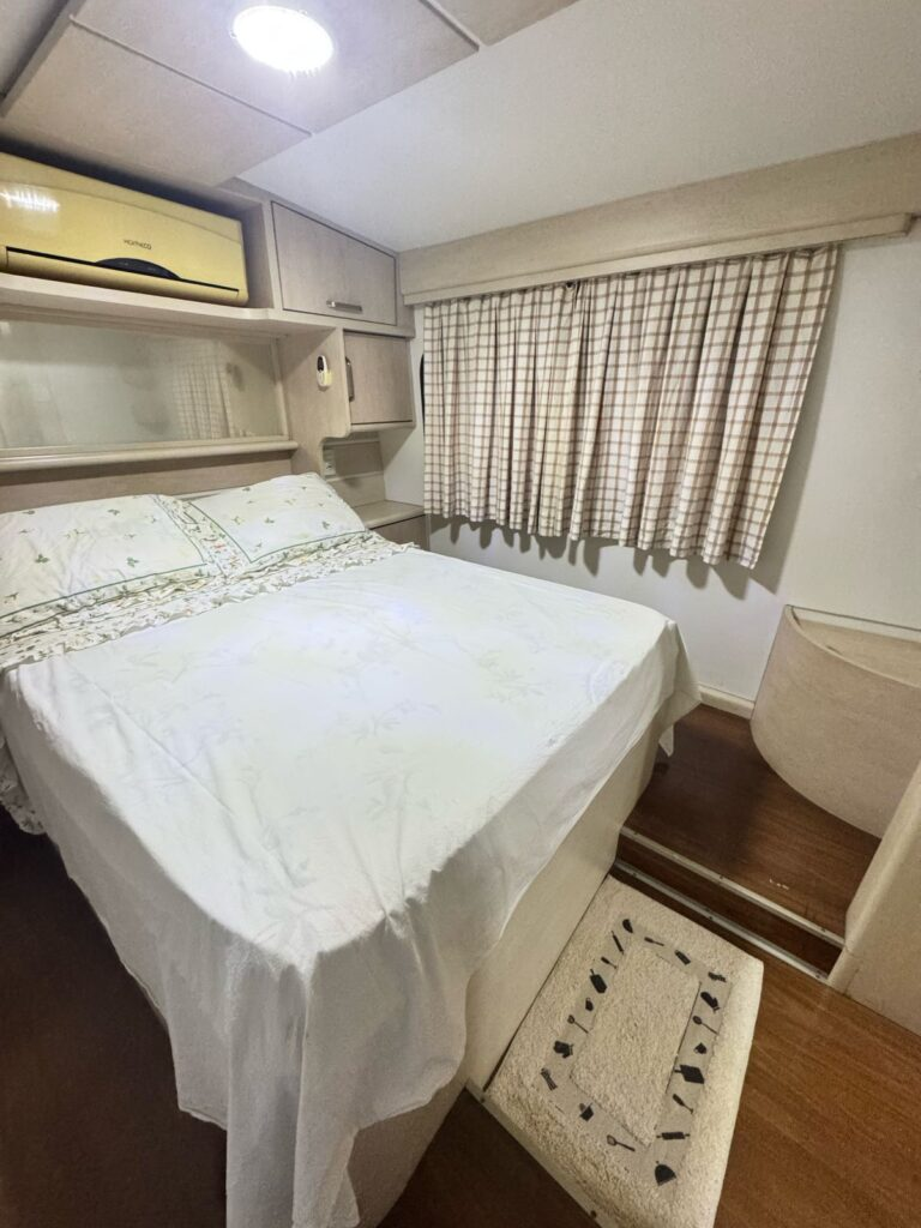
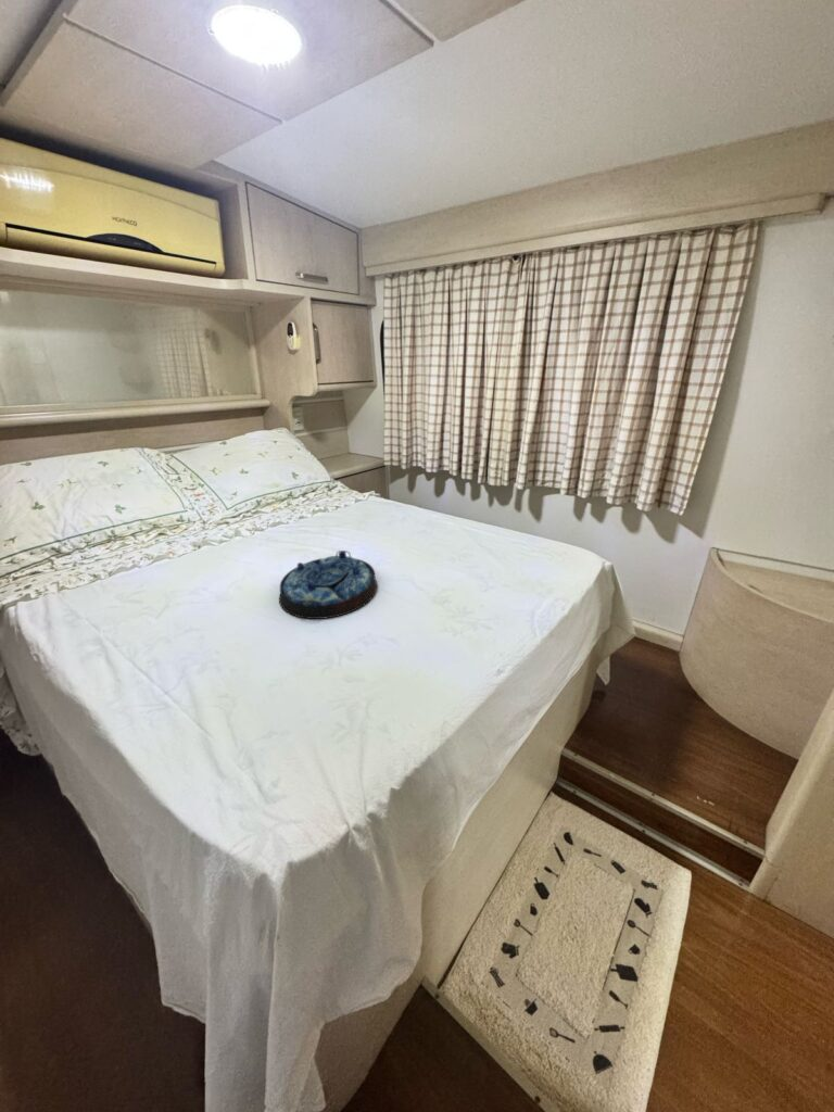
+ serving tray [278,549,378,620]
